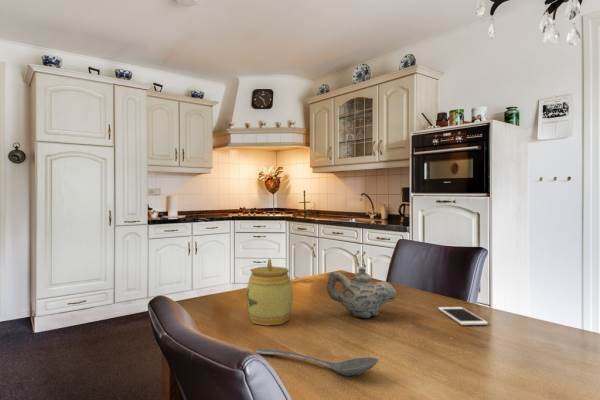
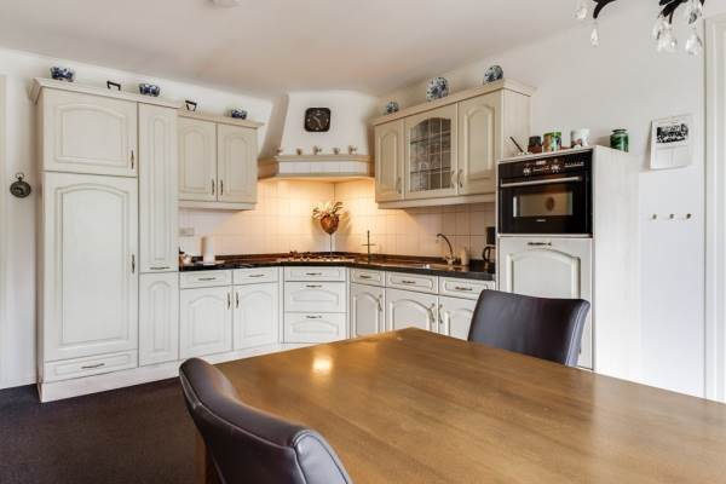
- cell phone [437,306,489,326]
- jar [245,258,294,326]
- teapot [326,266,397,319]
- stirrer [254,347,380,377]
